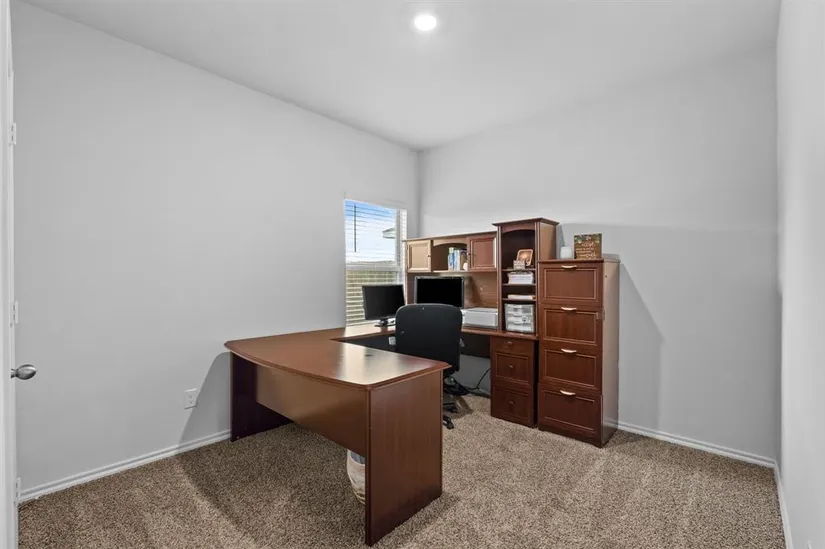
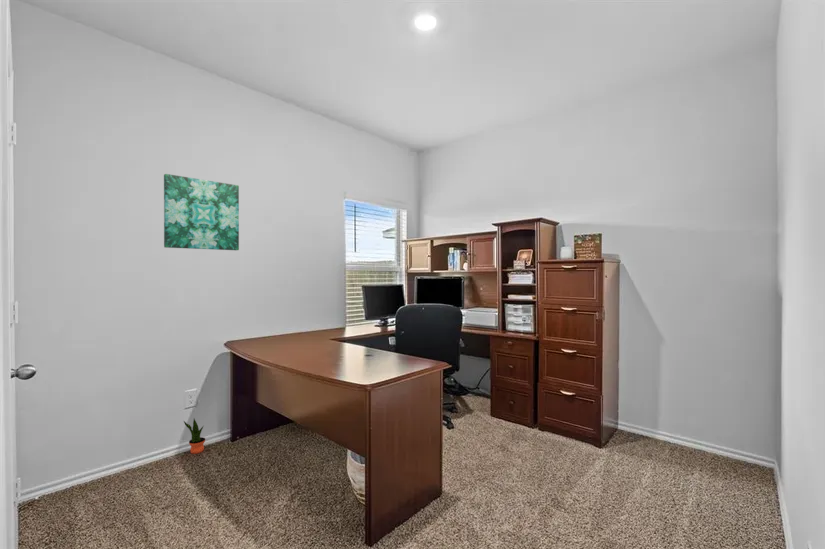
+ potted plant [183,418,206,455]
+ wall art [163,173,240,251]
